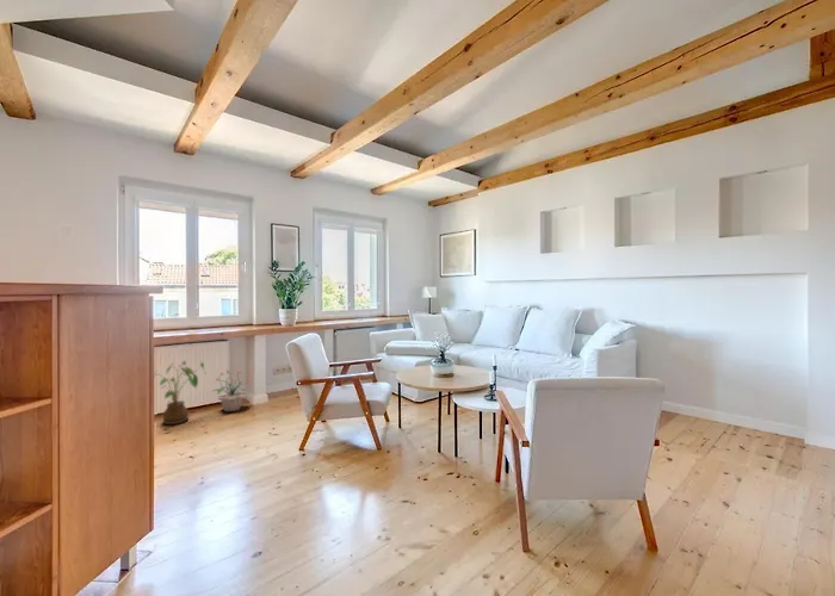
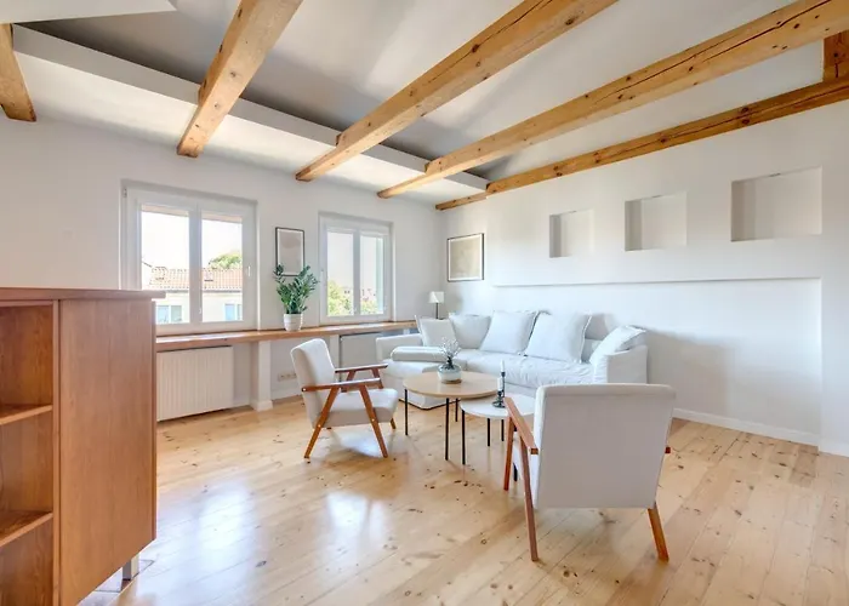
- house plant [154,360,208,426]
- potted plant [212,368,250,412]
